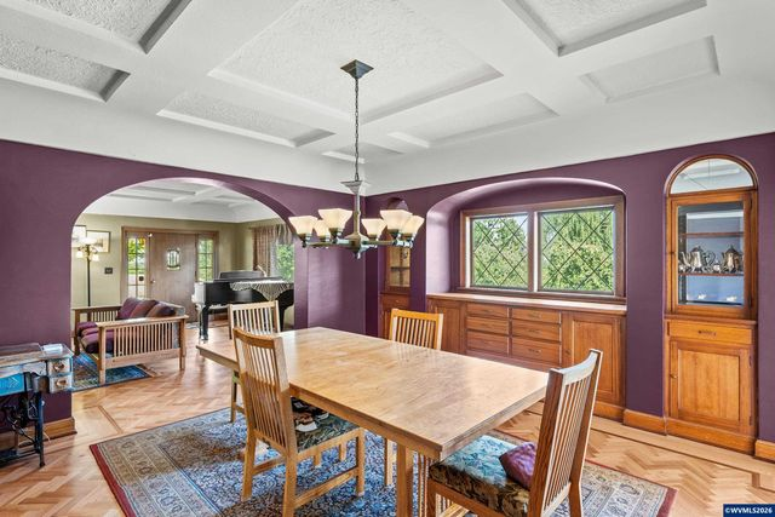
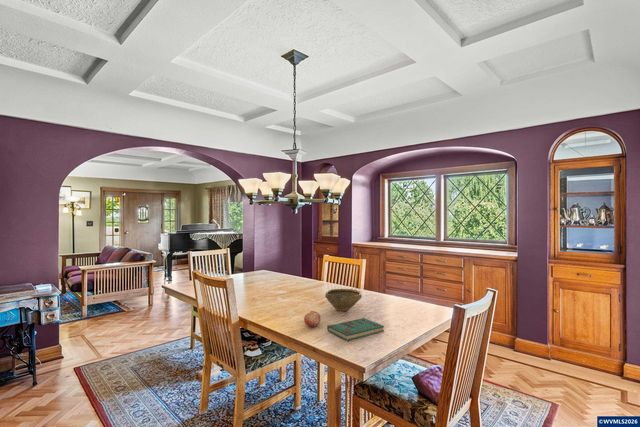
+ book [326,317,385,342]
+ fruit [303,310,322,328]
+ bowl [324,288,363,312]
